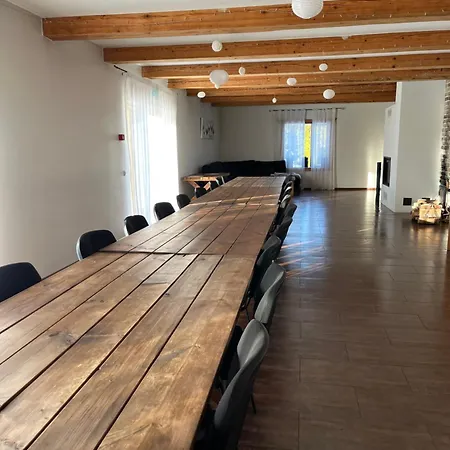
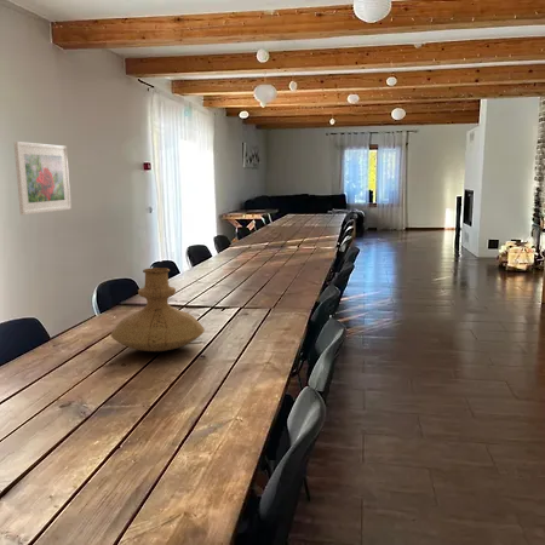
+ vase [110,266,206,352]
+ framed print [13,140,73,216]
